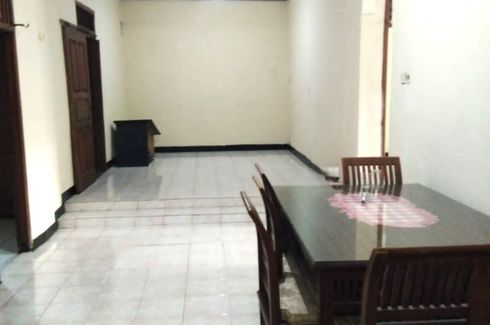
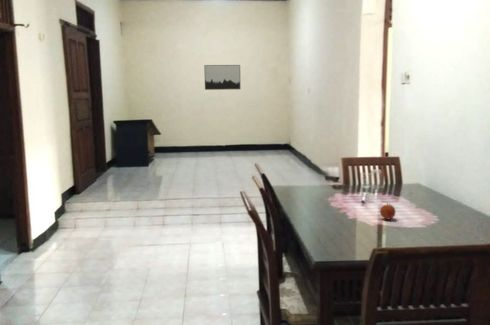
+ wall art [203,64,241,91]
+ fruit [379,201,397,221]
